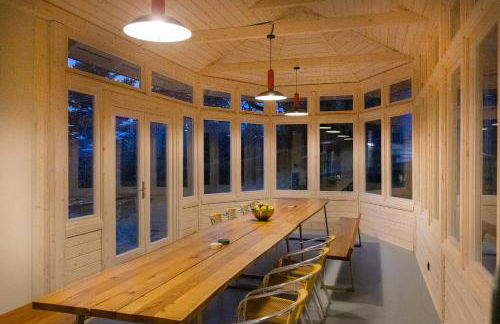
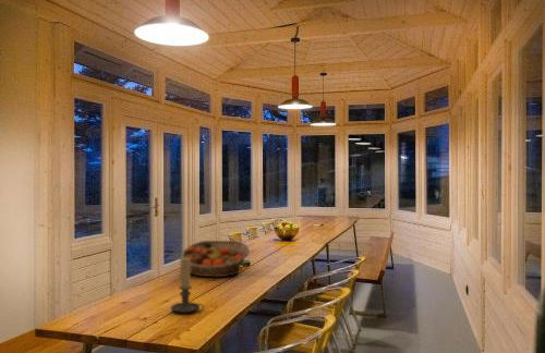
+ fruit basket [180,240,251,278]
+ candle holder [170,258,205,314]
